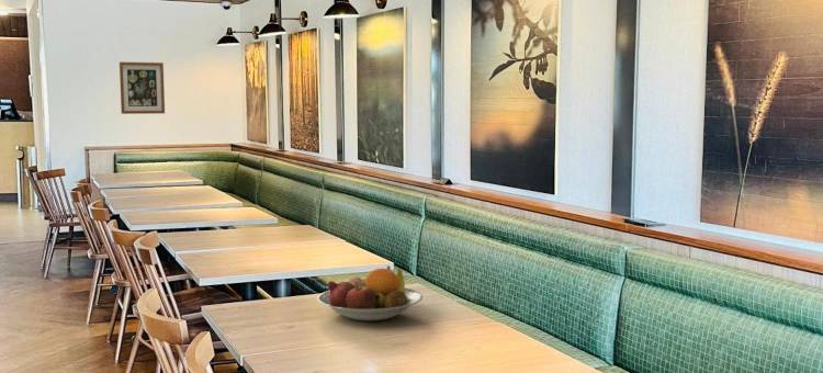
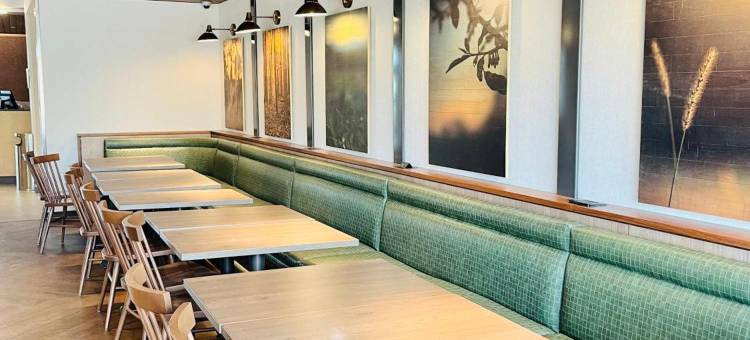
- fruit bowl [316,264,424,321]
- wall art [119,61,166,115]
